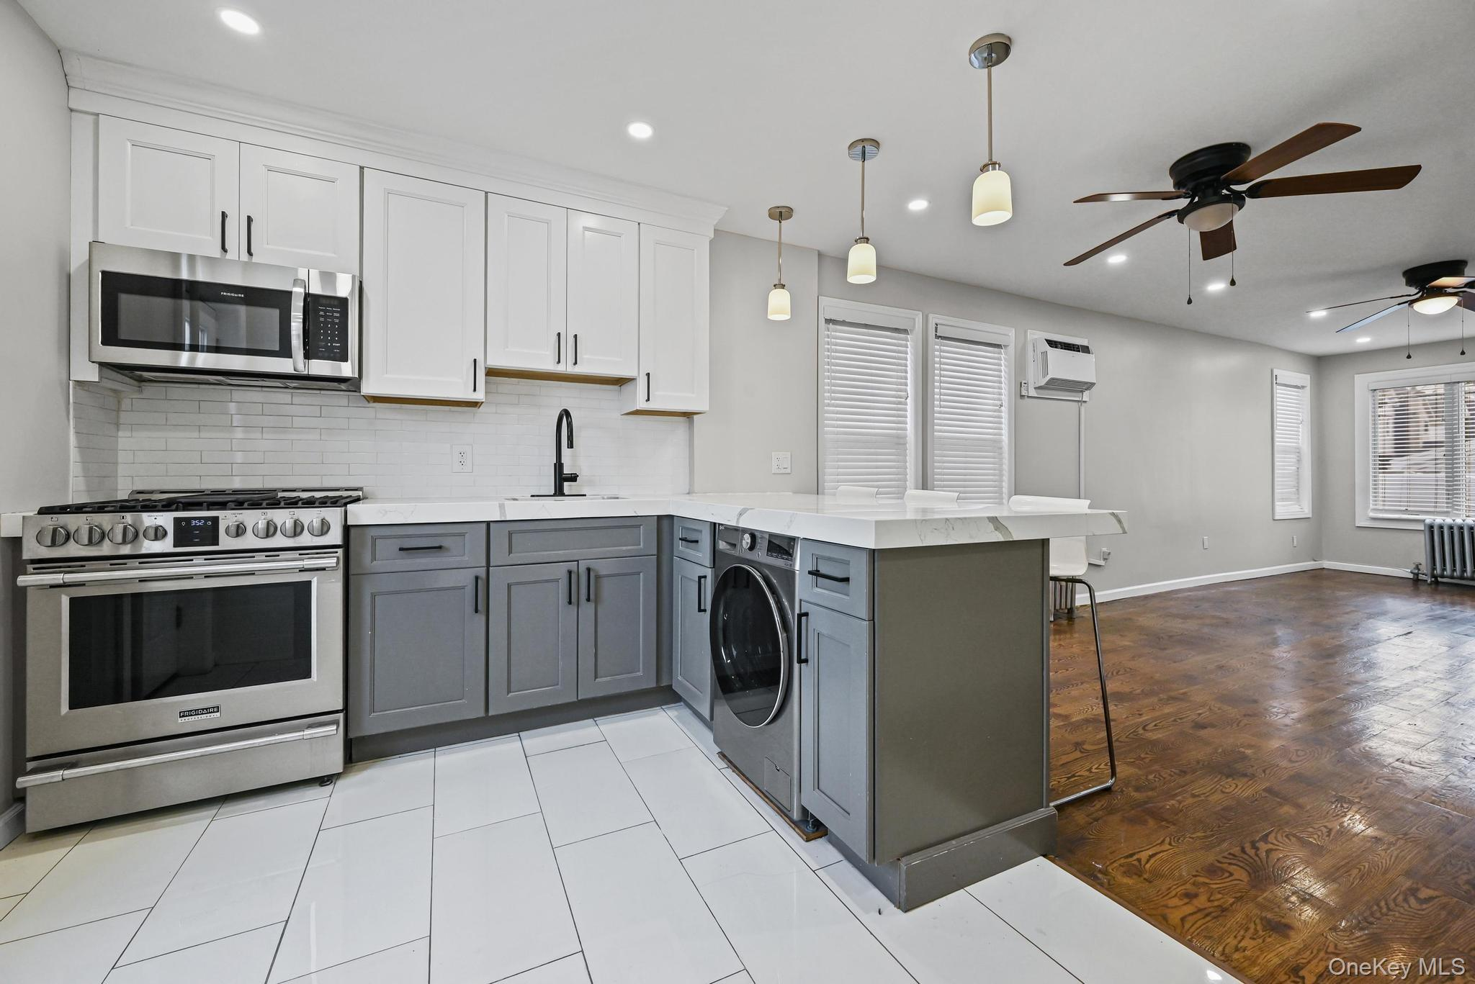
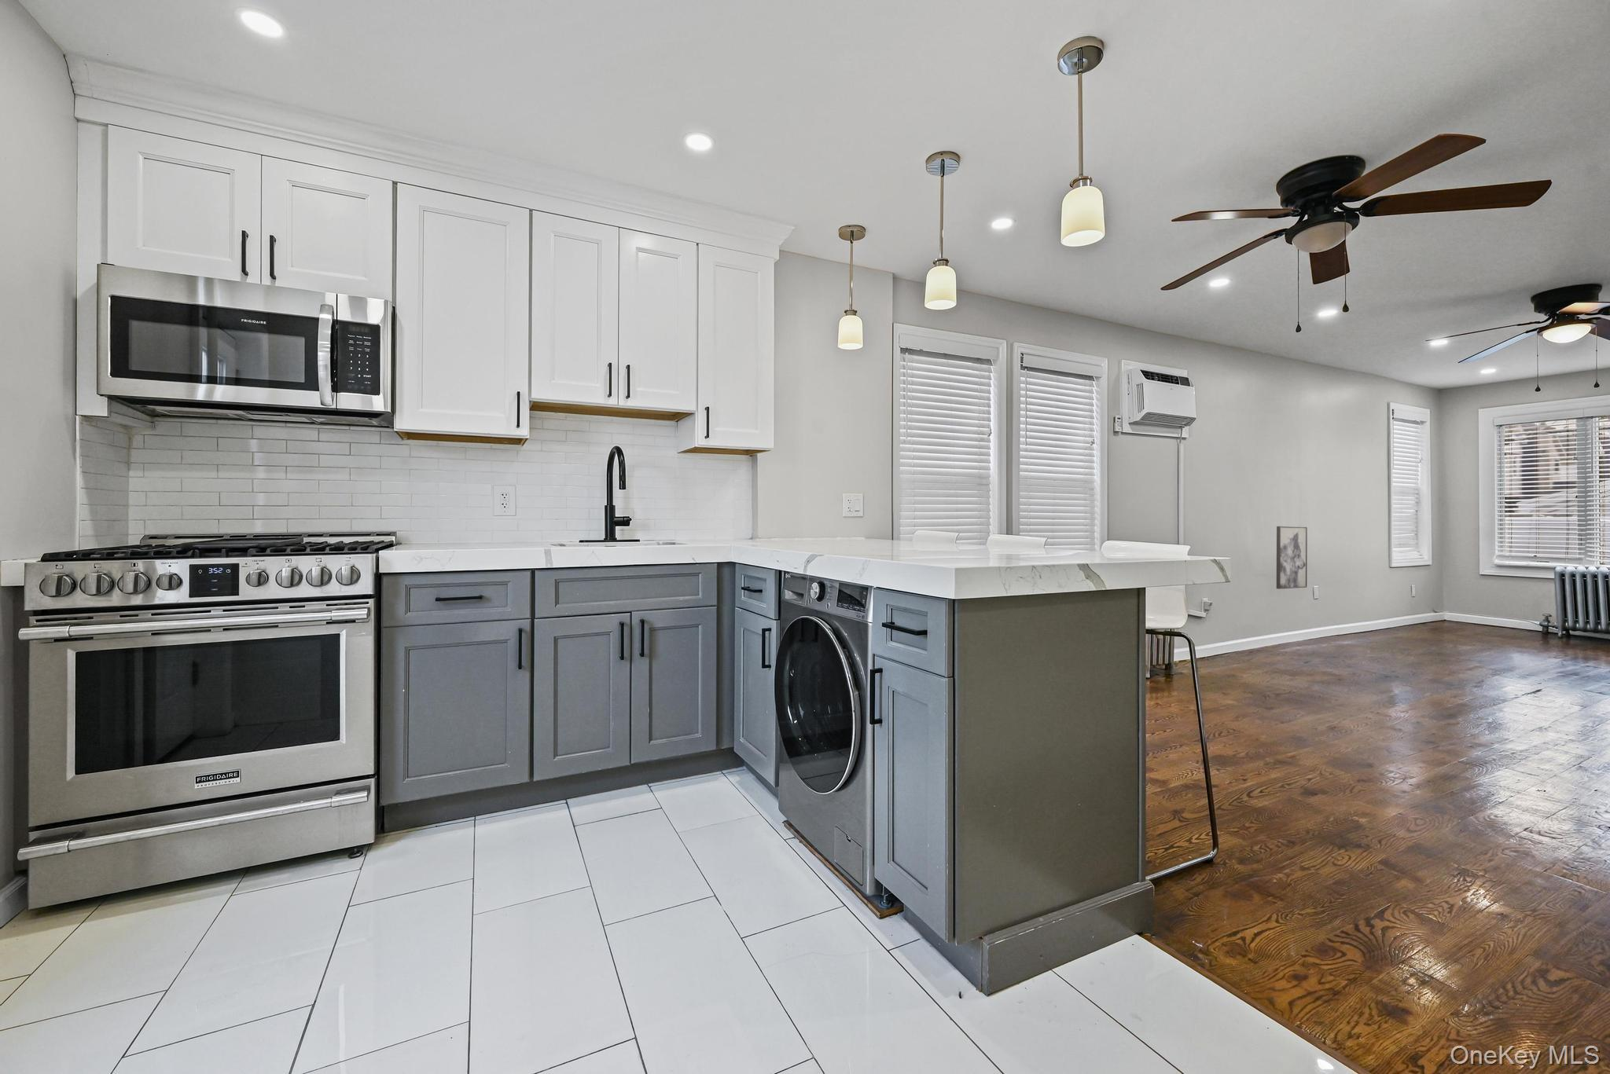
+ wall art [1276,525,1308,590]
